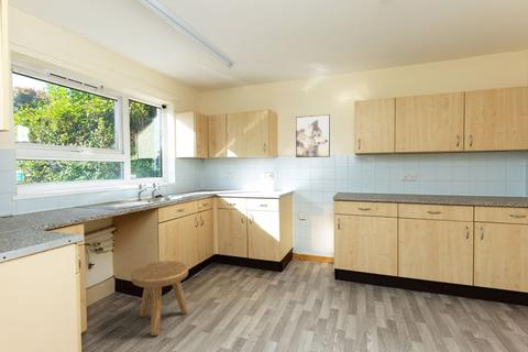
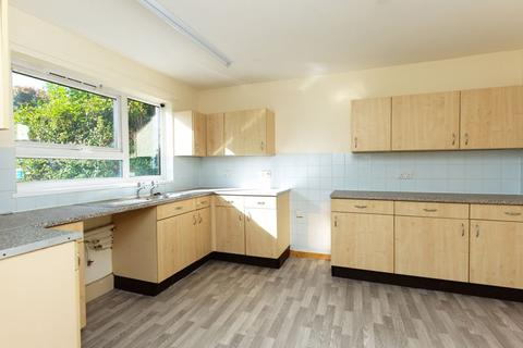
- wall art [295,113,331,158]
- stool [131,260,189,337]
